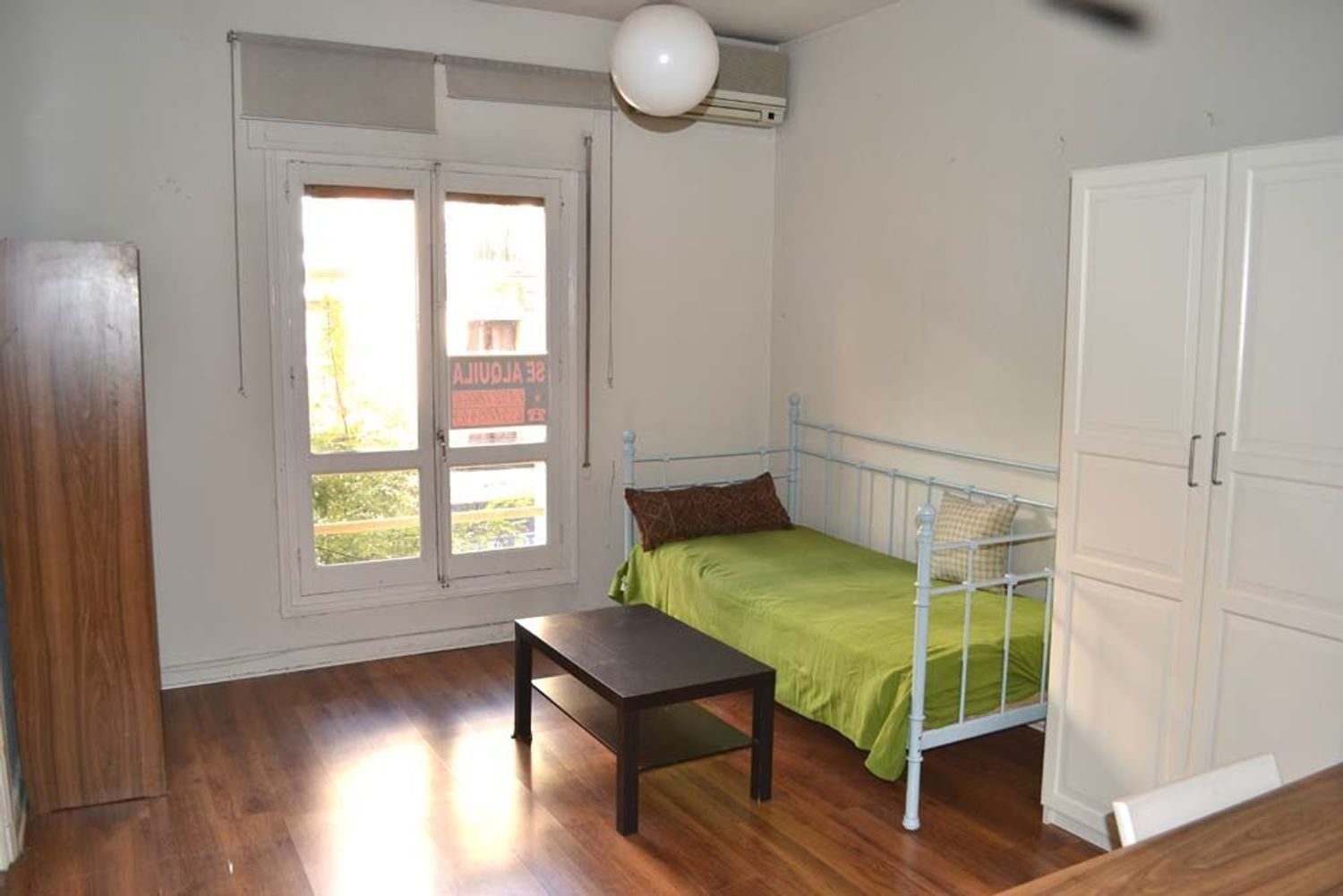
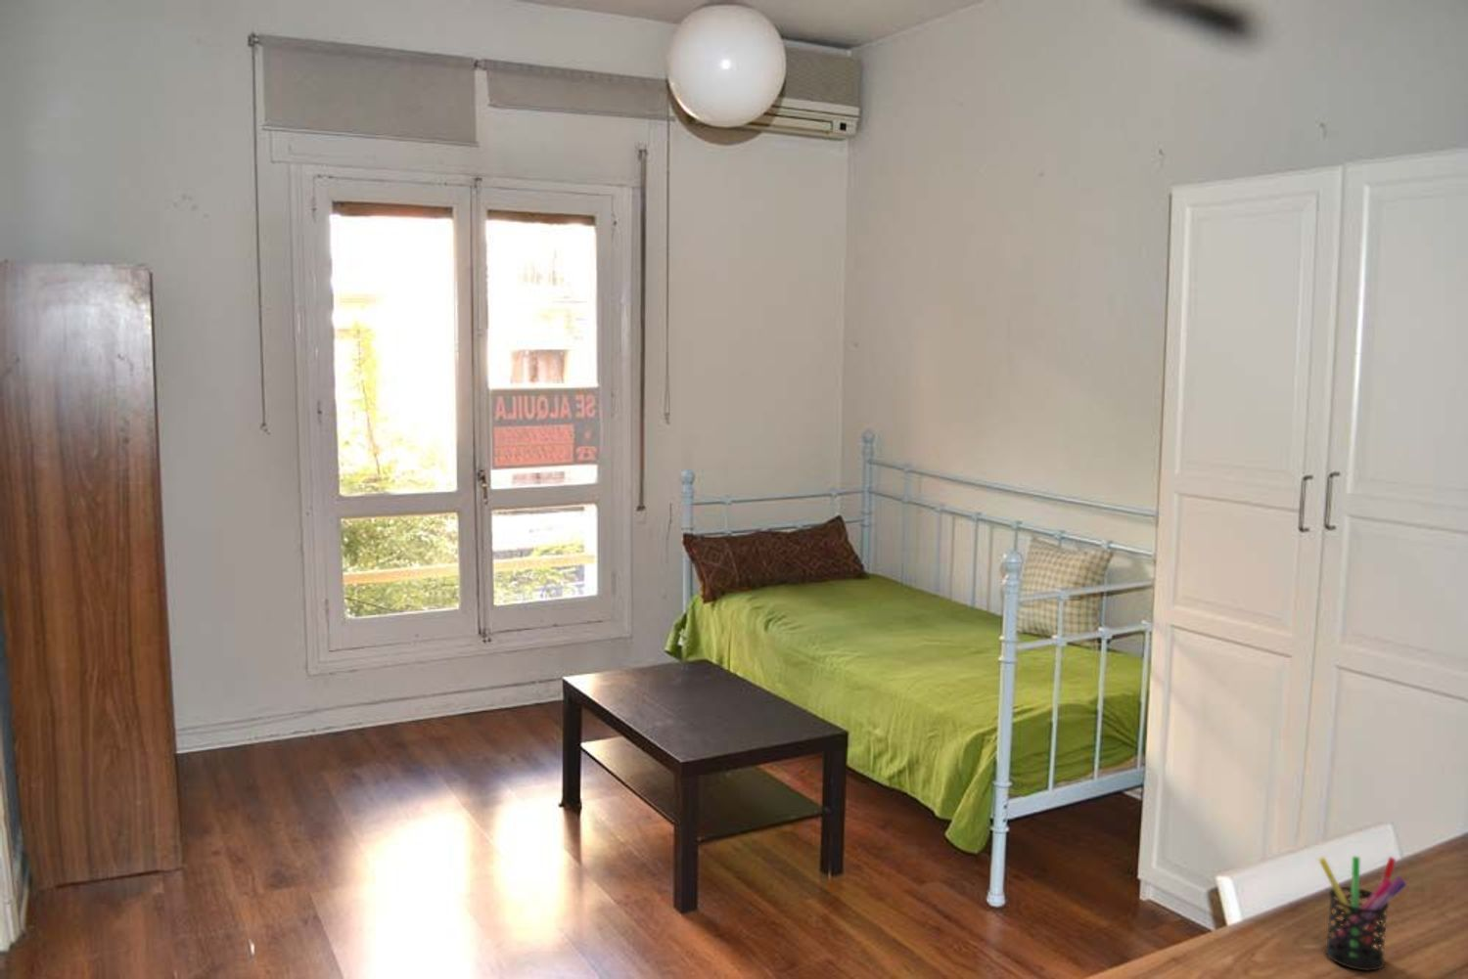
+ pen holder [1317,856,1407,972]
